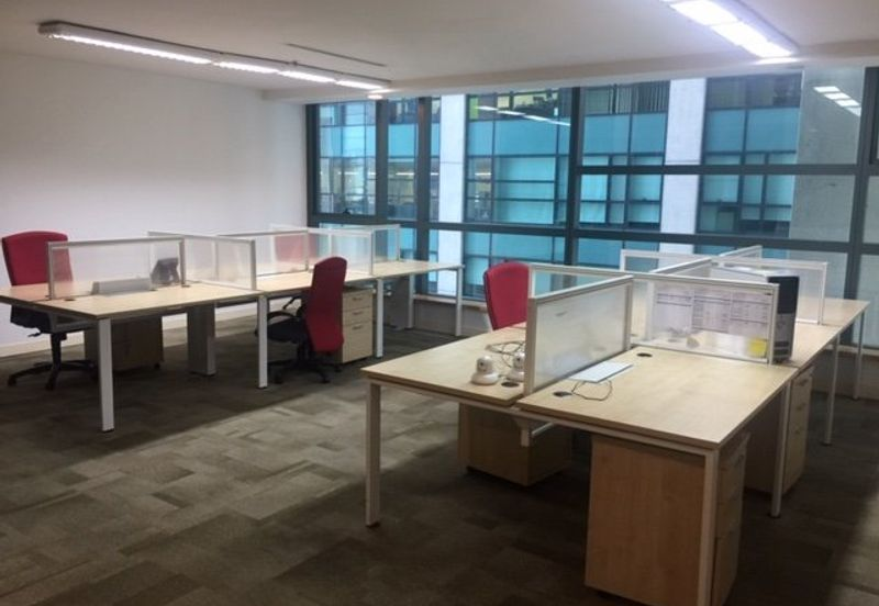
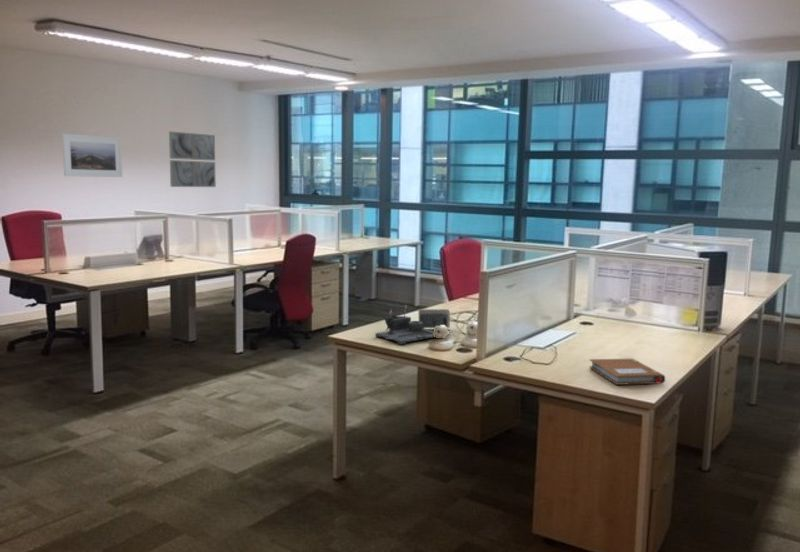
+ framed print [61,133,123,178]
+ wall art [168,130,217,188]
+ notebook [588,357,666,386]
+ desk organizer [374,306,451,345]
